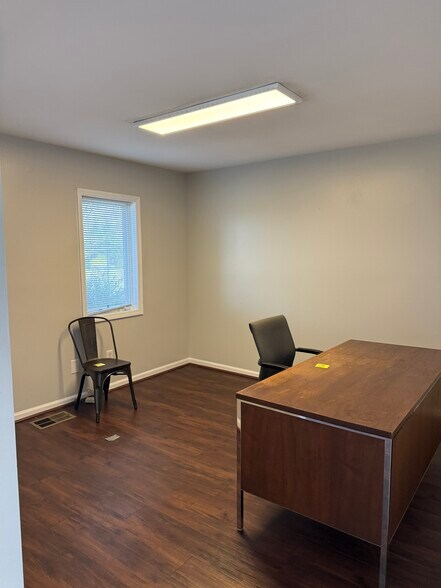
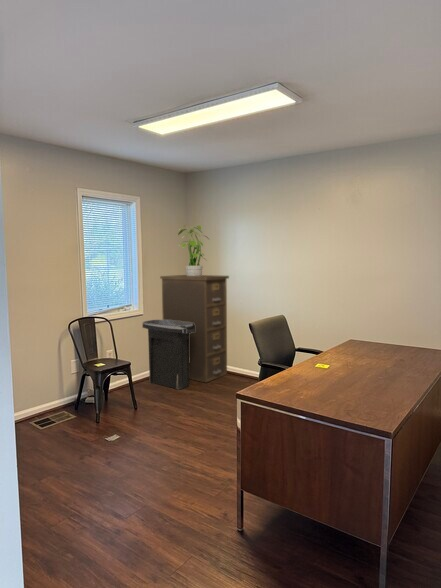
+ filing cabinet [159,274,230,384]
+ trash can [141,319,195,390]
+ potted plant [176,225,210,276]
